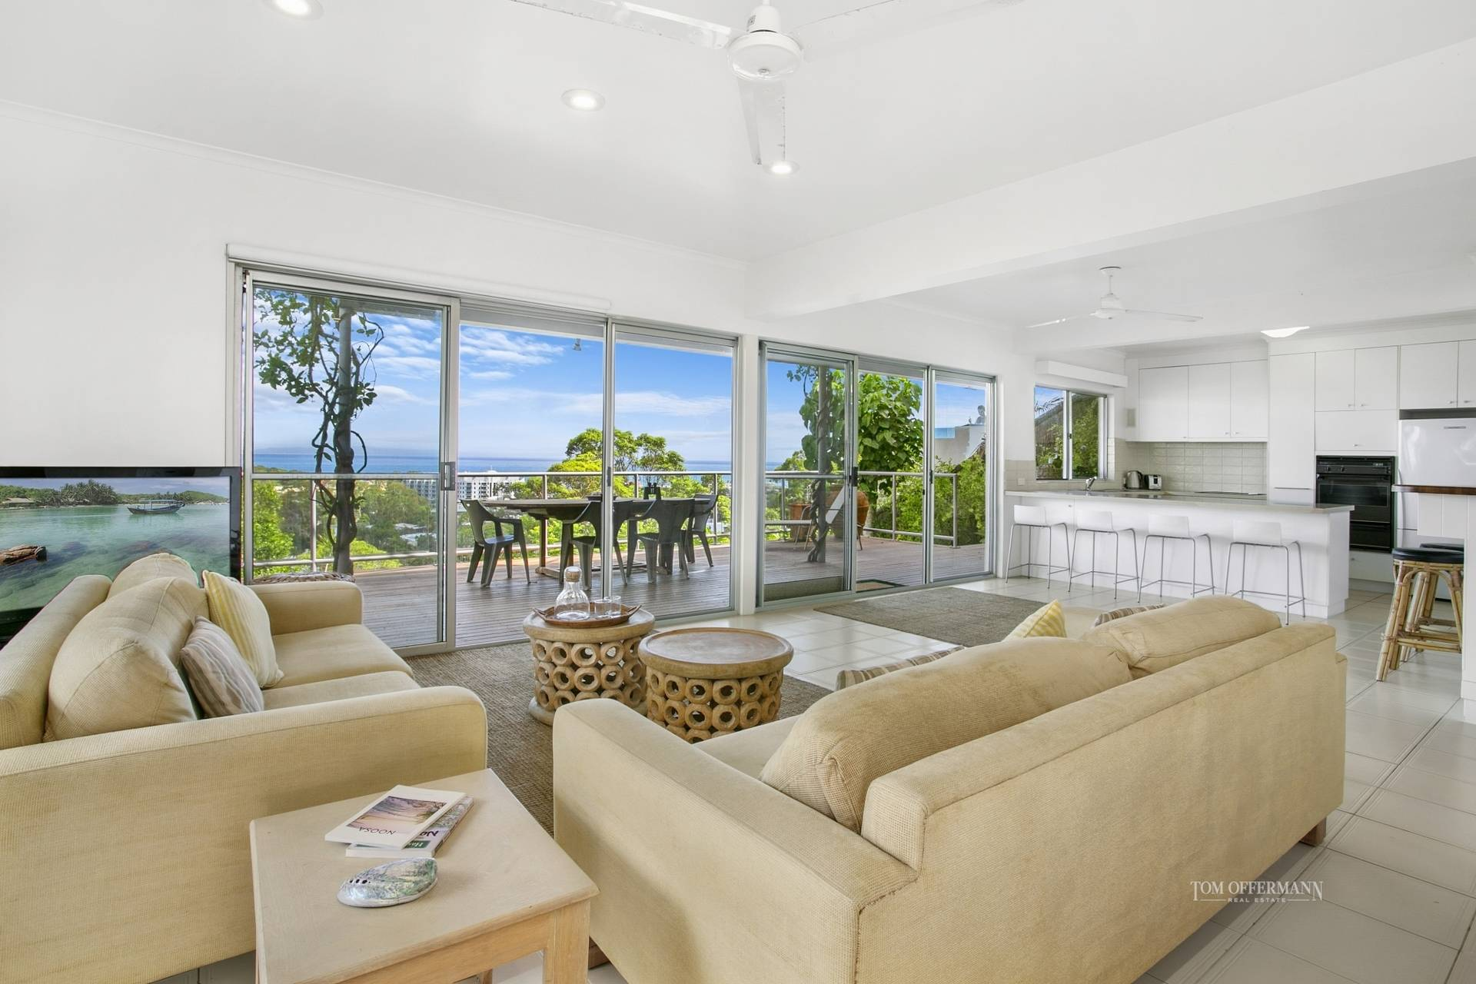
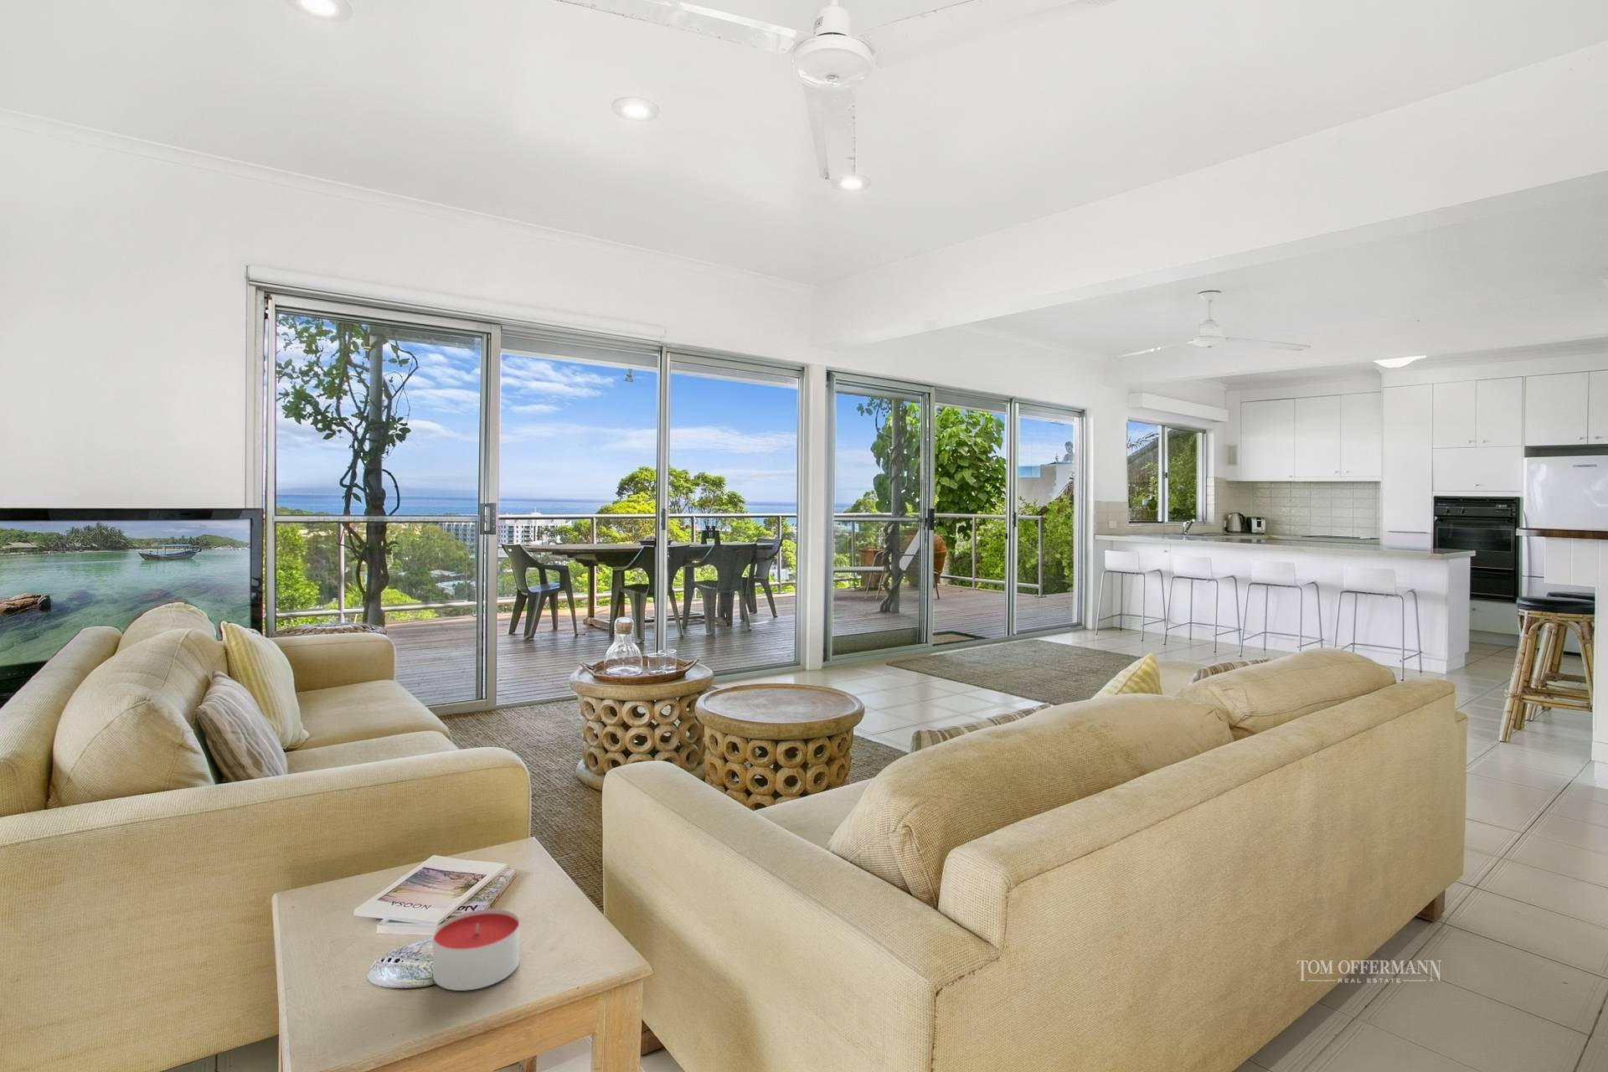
+ candle [432,908,520,992]
